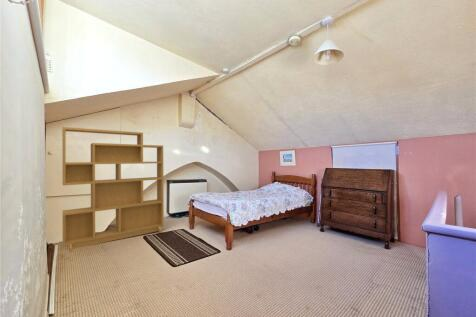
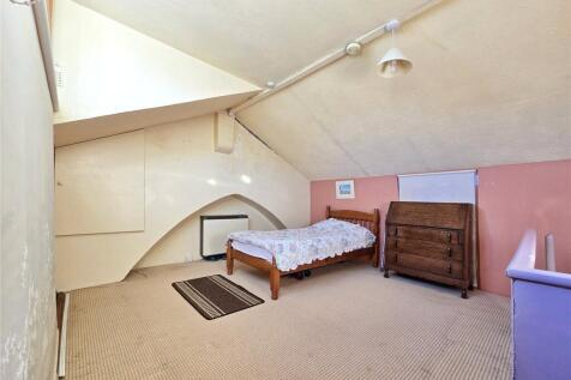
- bookshelf [61,126,165,253]
